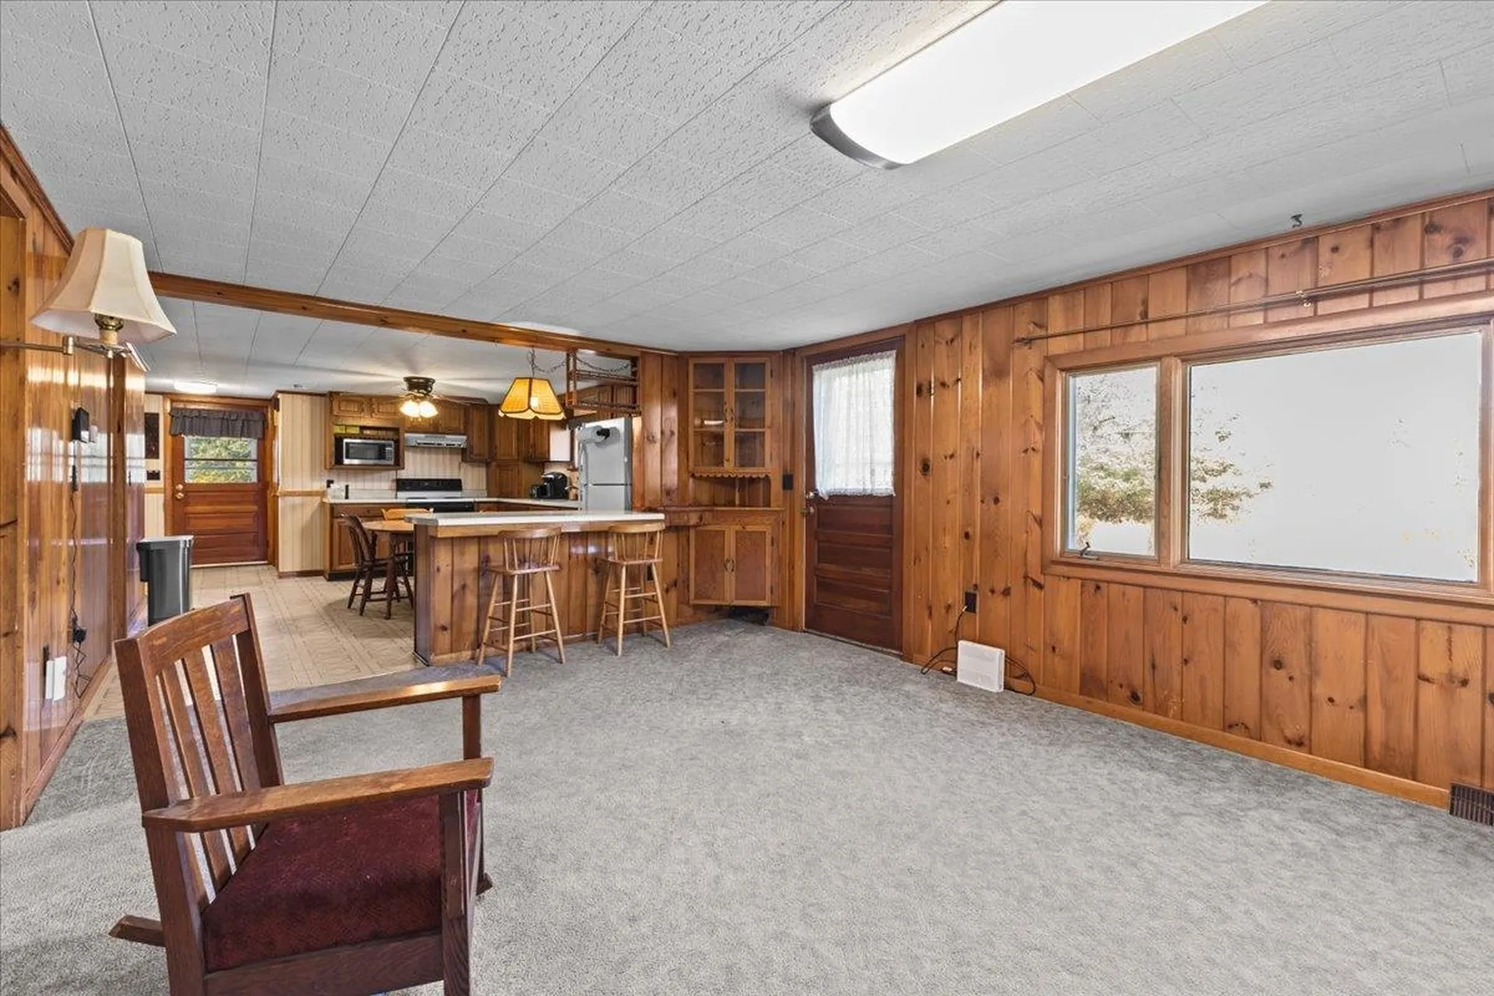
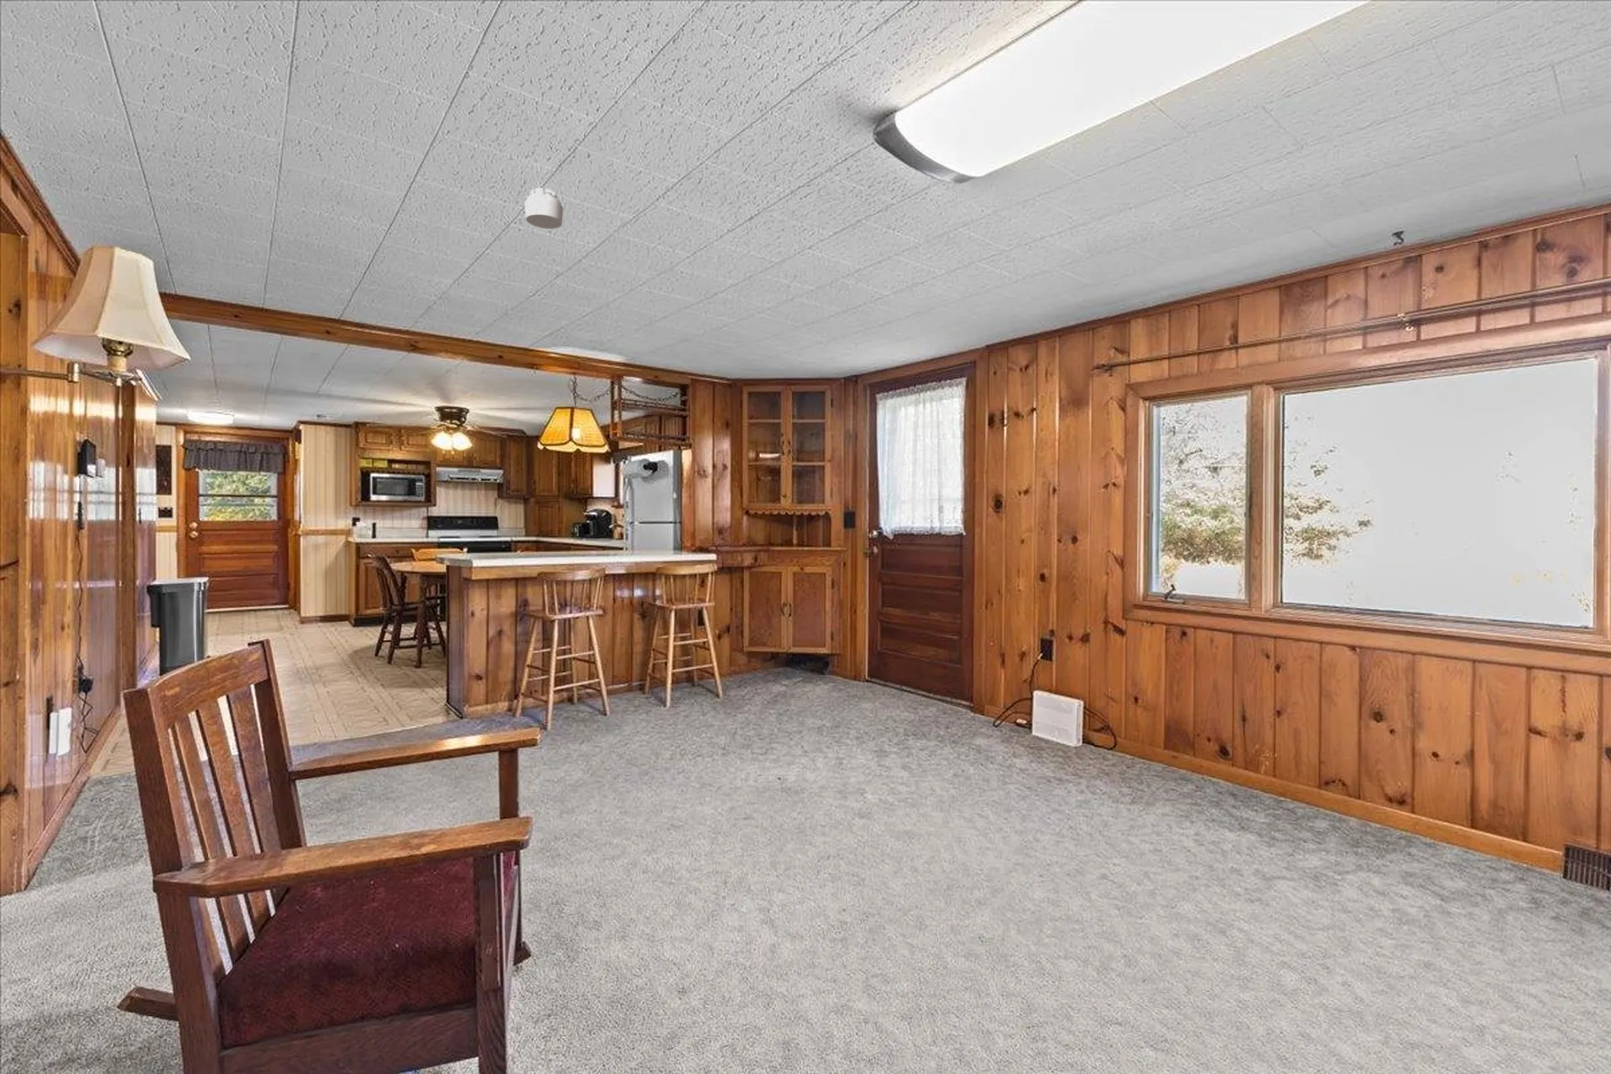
+ smoke detector [524,187,563,230]
